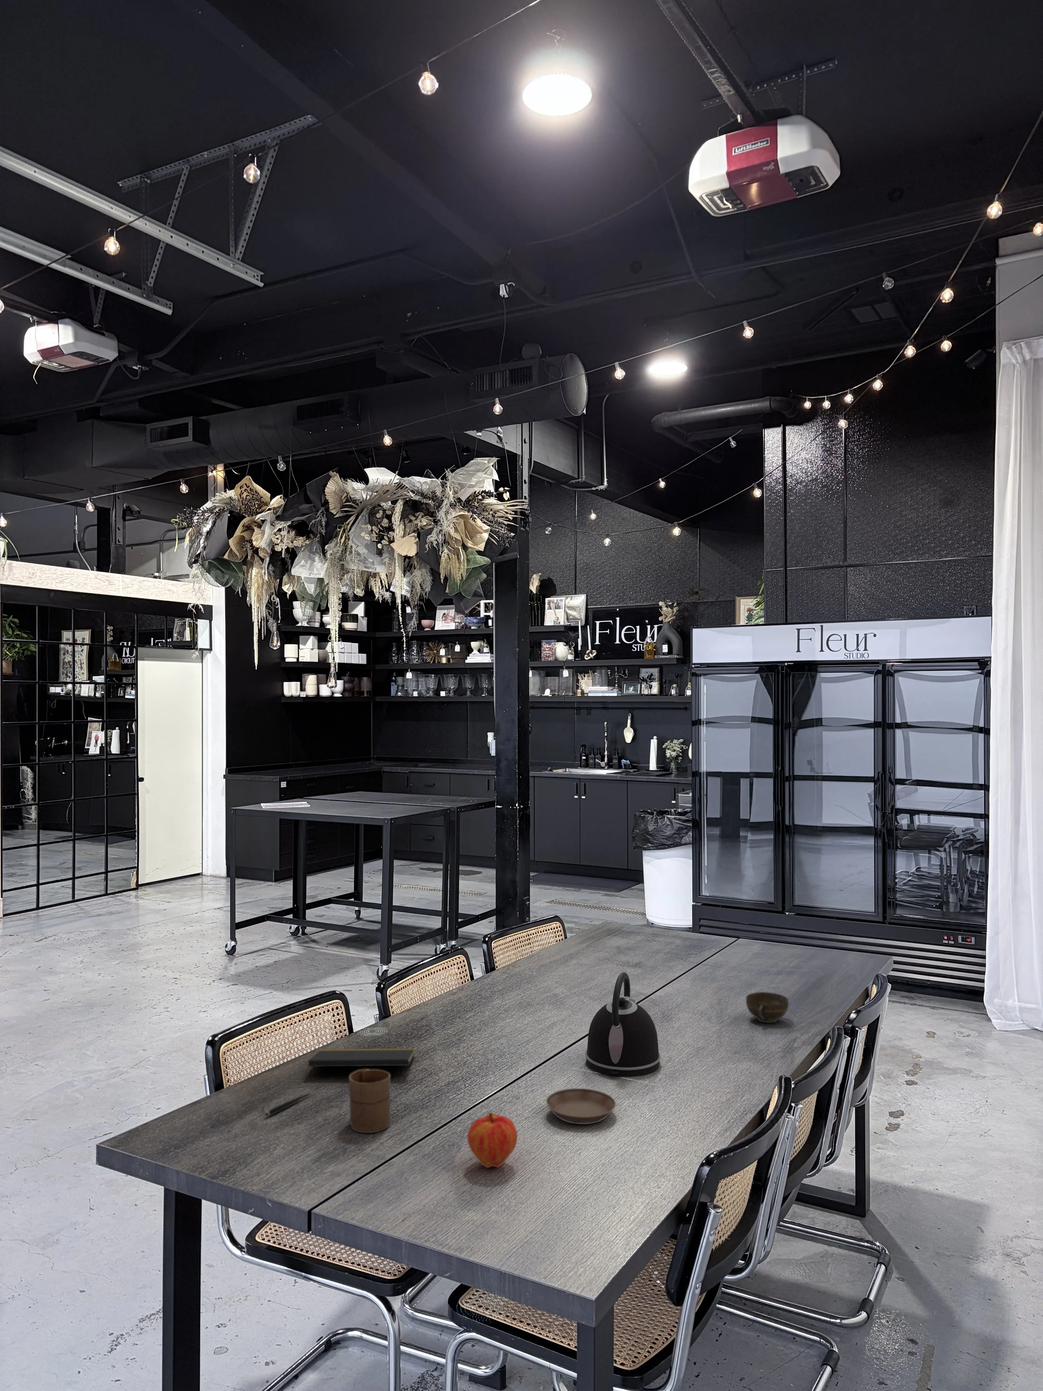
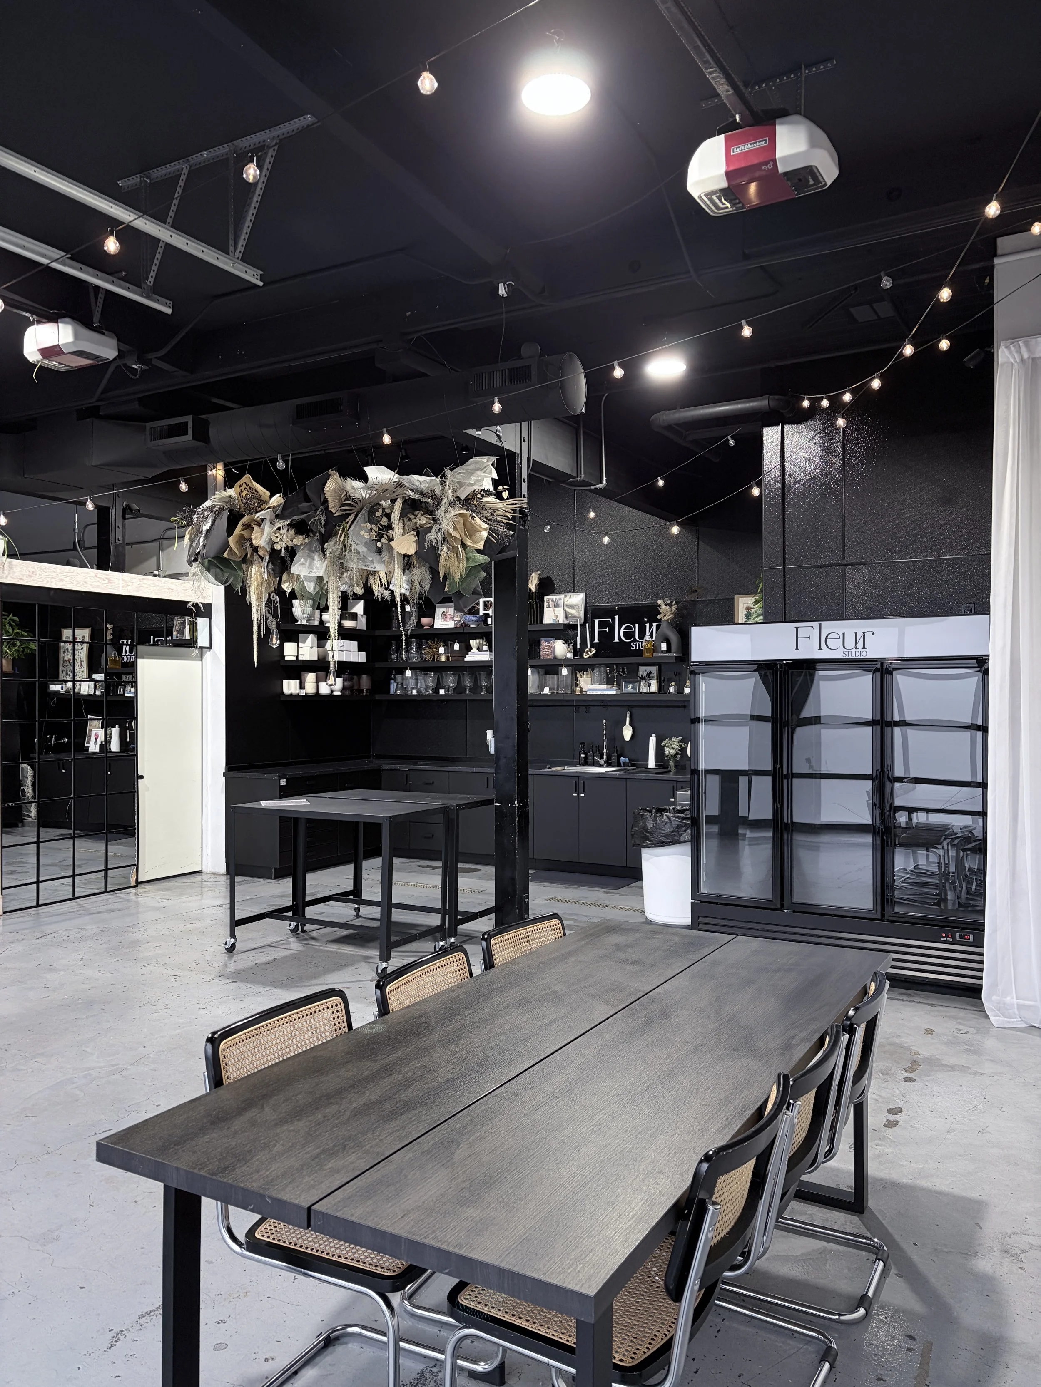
- saucer [546,1088,616,1125]
- cup [745,992,789,1024]
- notepad [308,1048,415,1080]
- cup [348,1069,391,1133]
- kettle [585,972,662,1078]
- pen [264,1093,311,1116]
- fruit [467,1111,518,1168]
